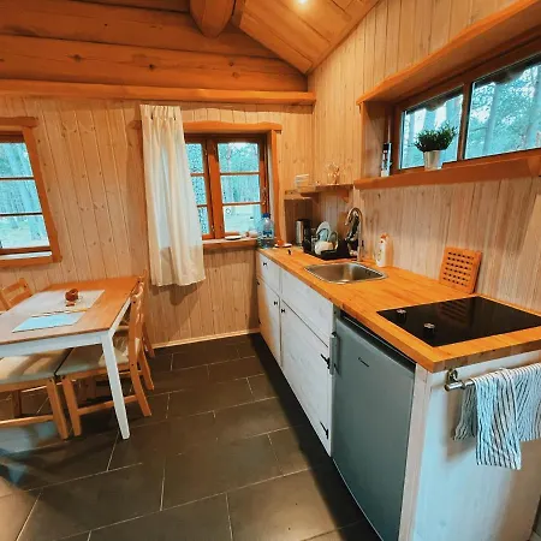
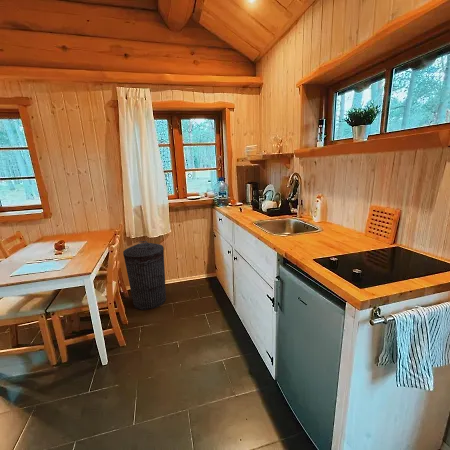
+ trash can [122,240,167,311]
